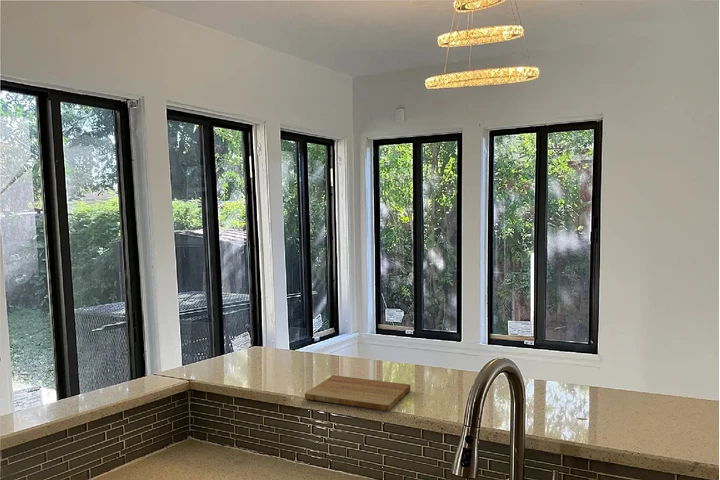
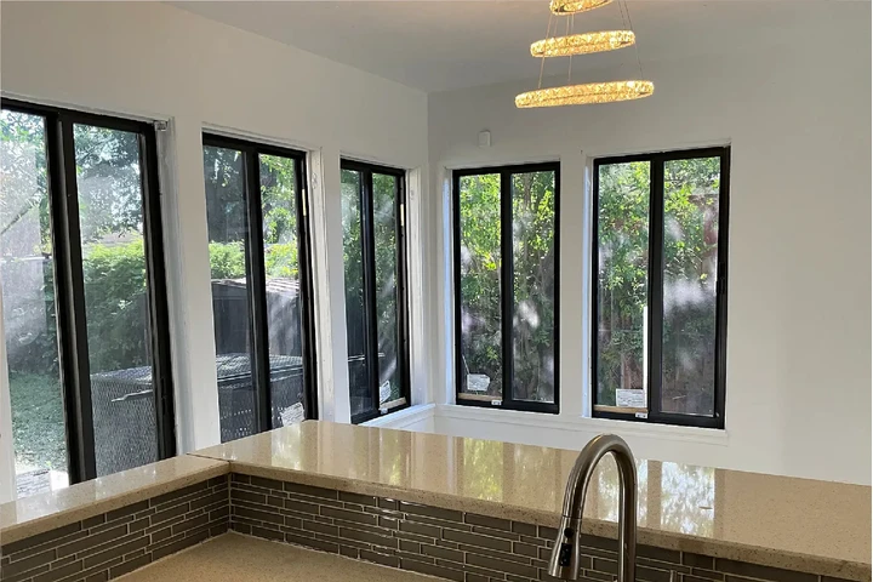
- cutting board [304,374,411,412]
